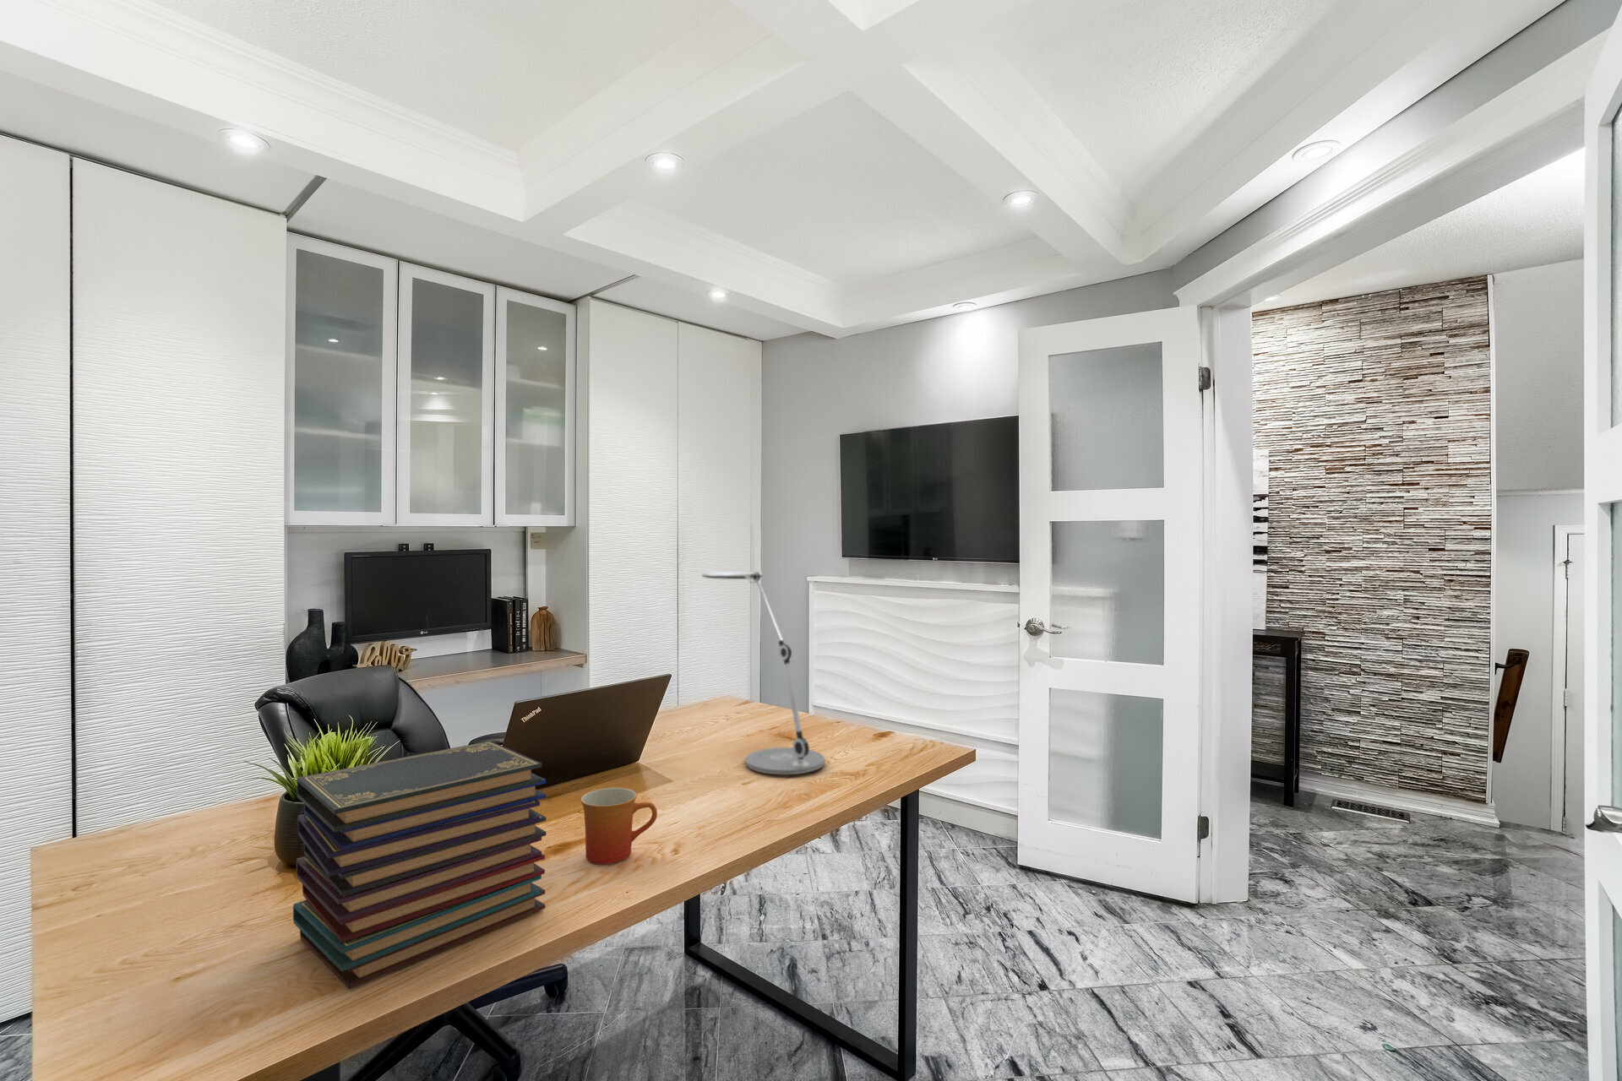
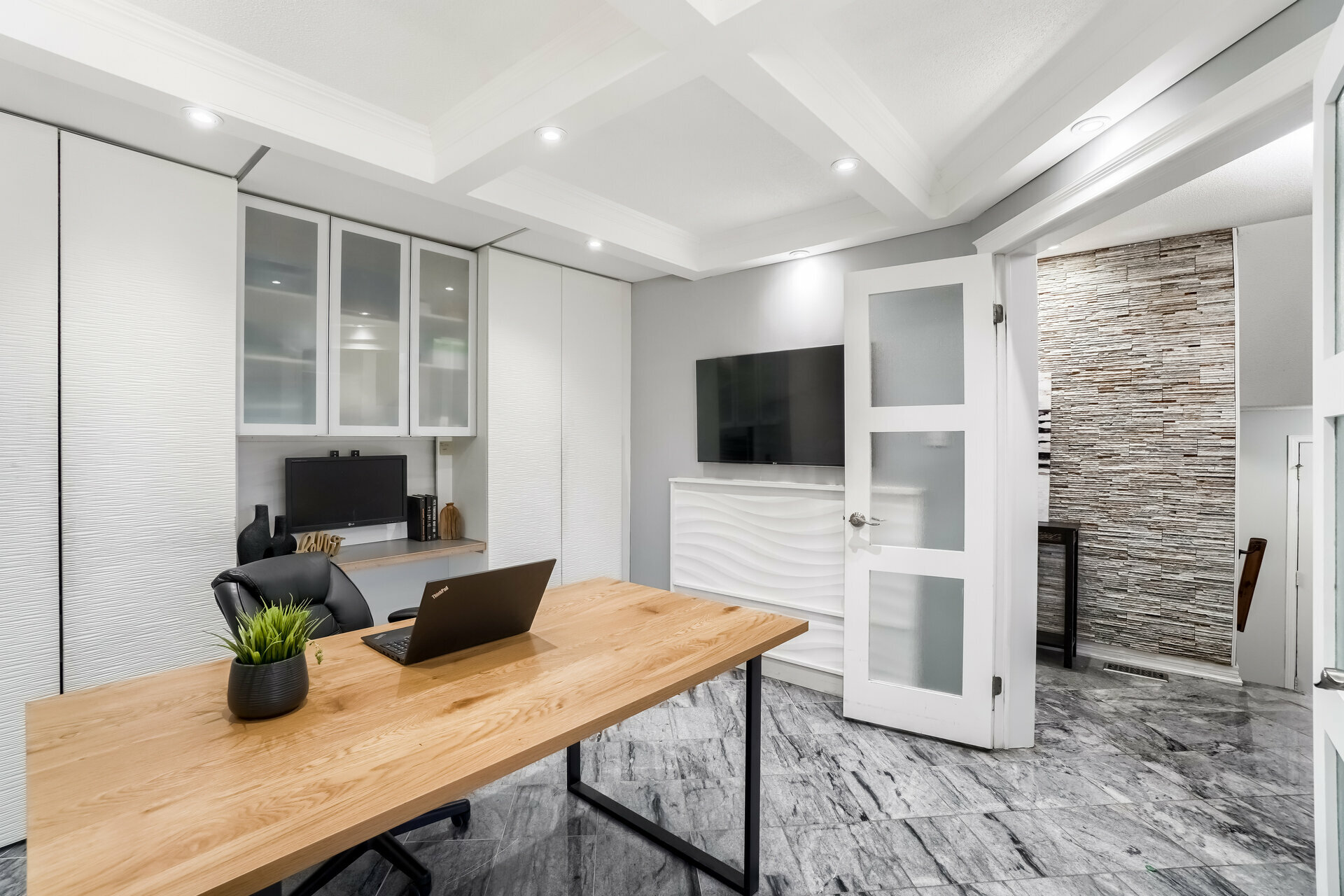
- book stack [292,740,547,989]
- desk lamp [701,569,825,776]
- mug [579,787,658,865]
